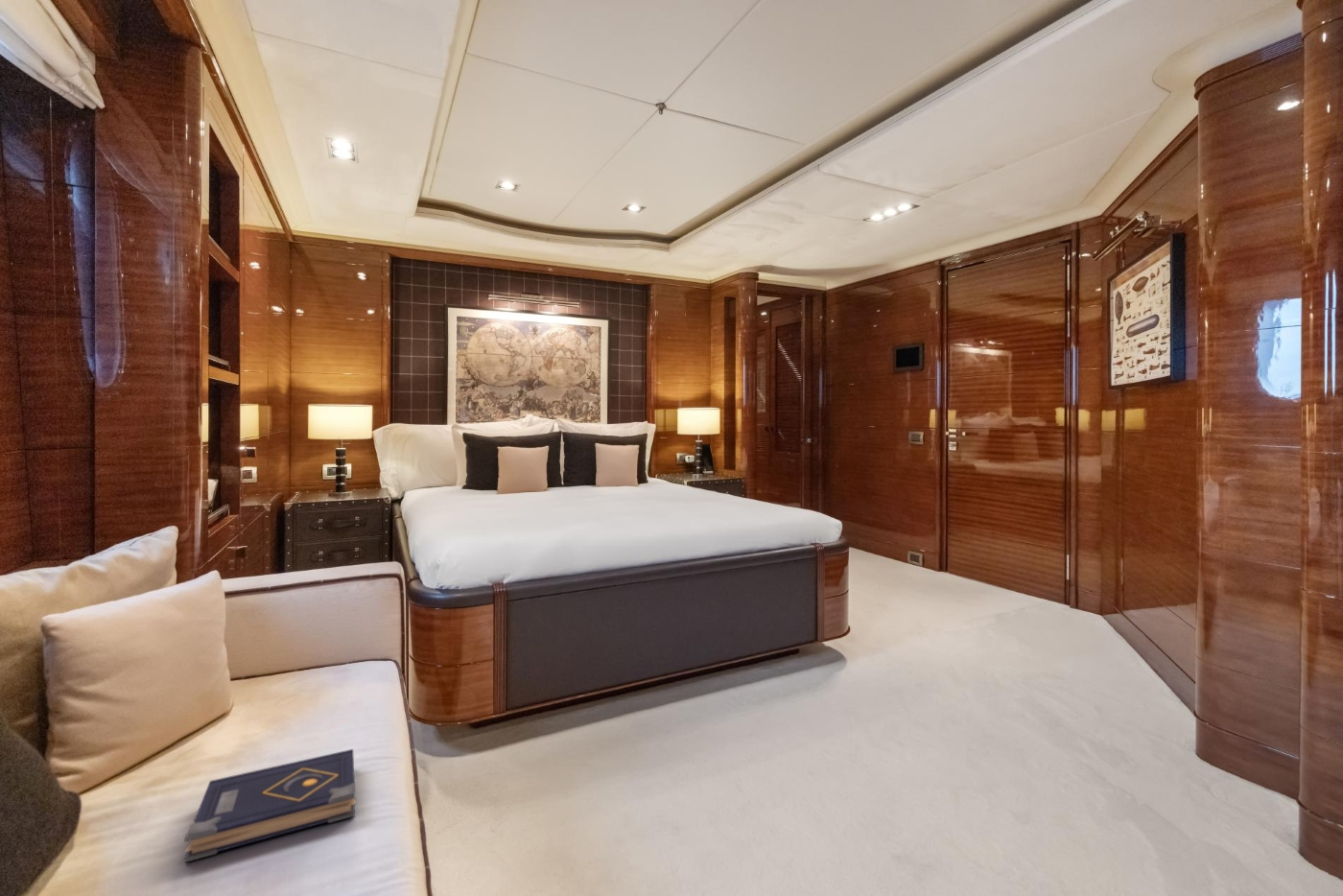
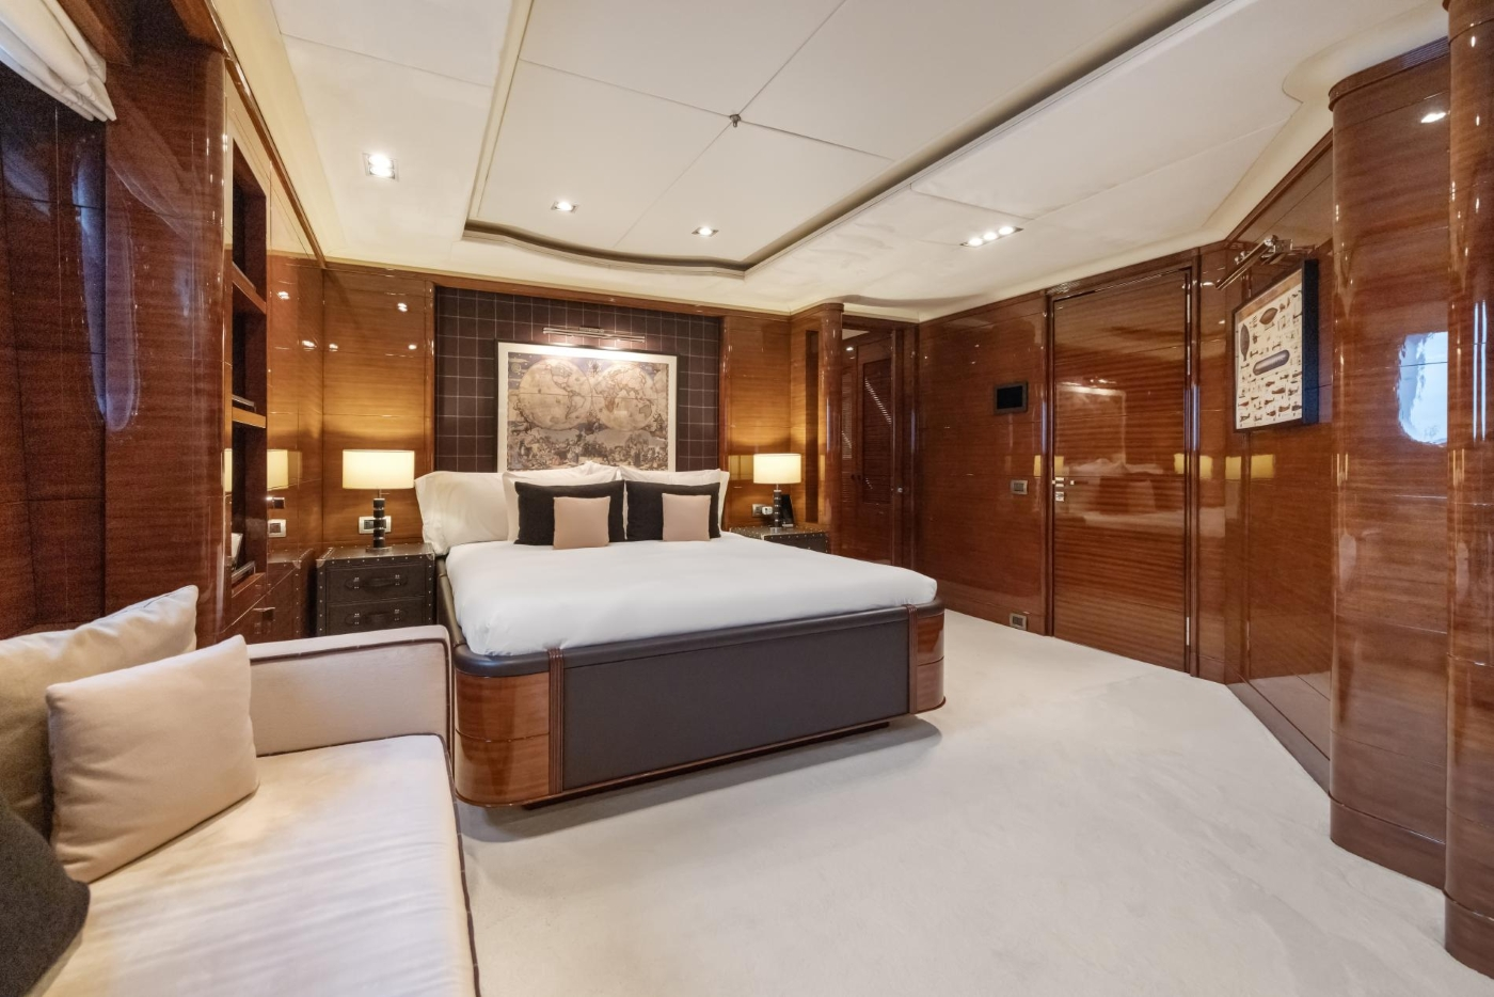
- book [183,748,357,863]
